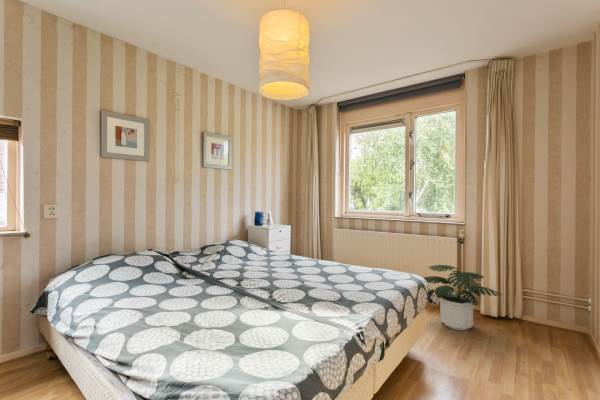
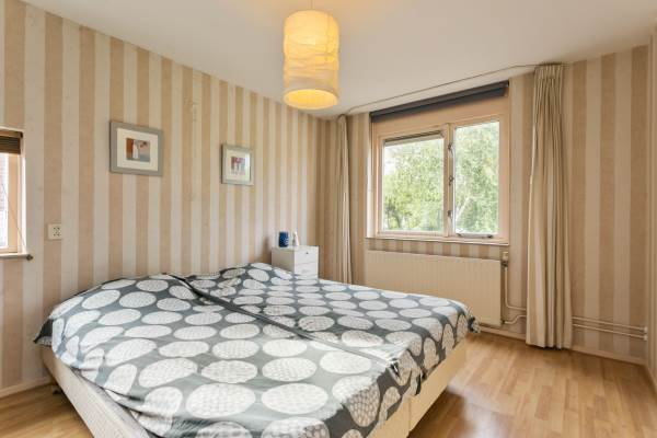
- potted plant [423,264,503,331]
